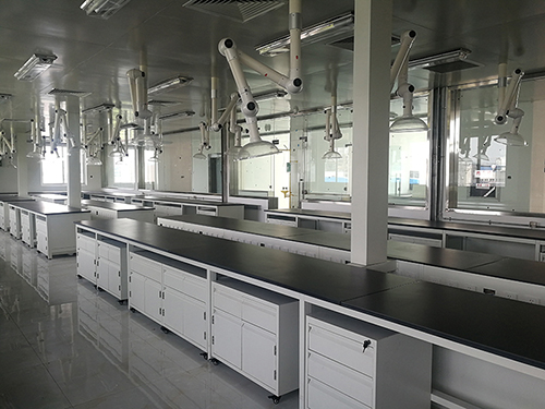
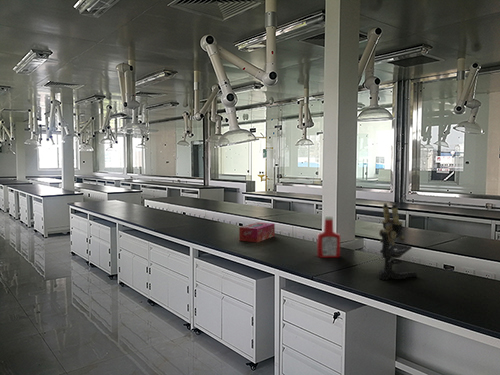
+ soap bottle [316,215,341,259]
+ microscope [378,202,418,281]
+ tissue box [238,221,276,243]
